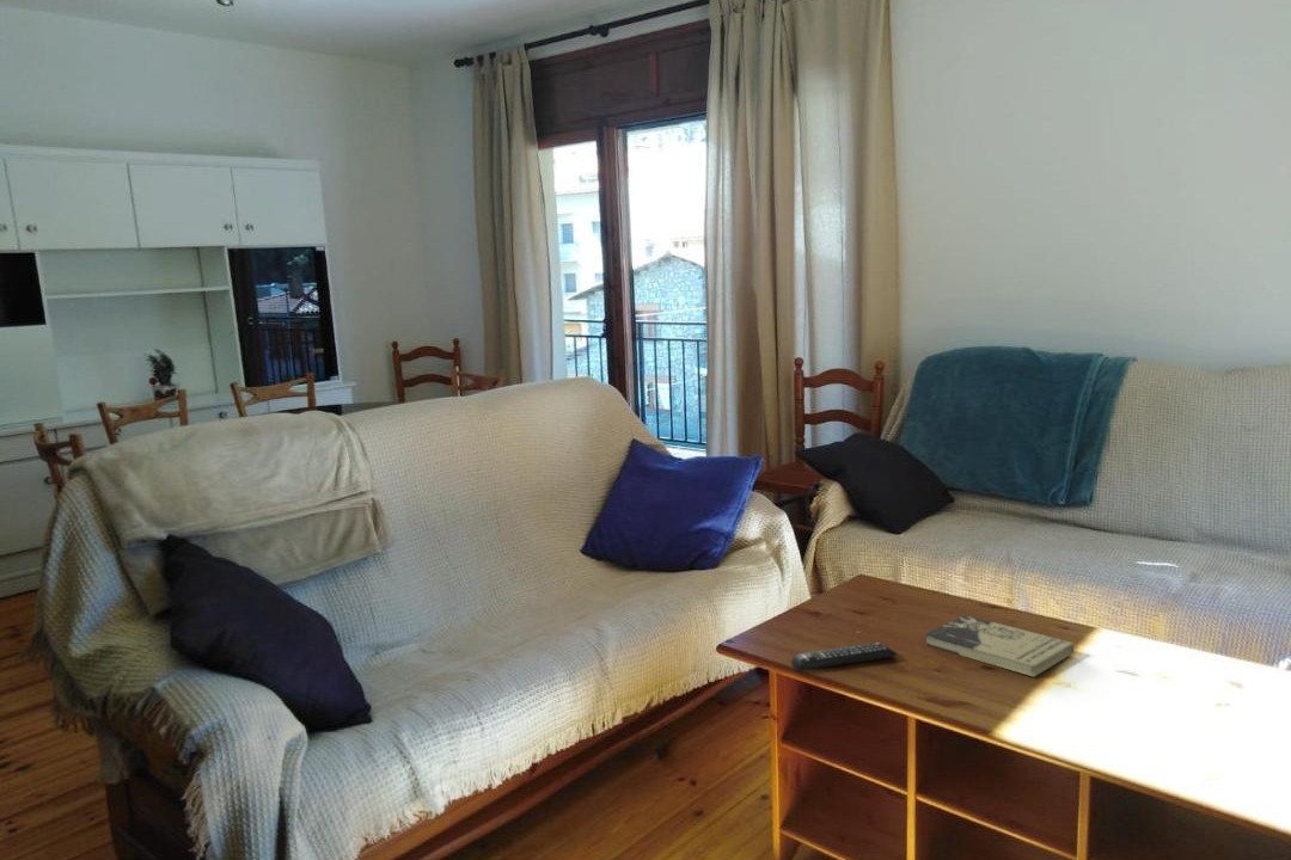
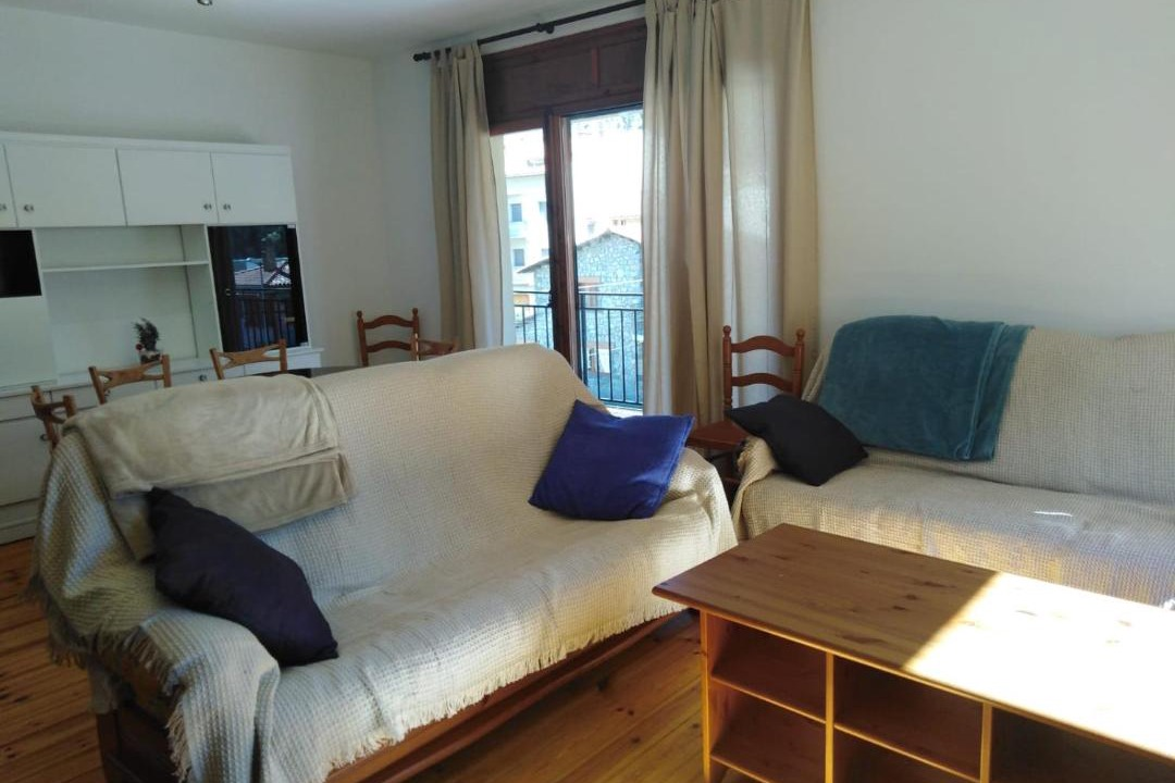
- remote control [790,640,898,672]
- book [923,614,1076,678]
